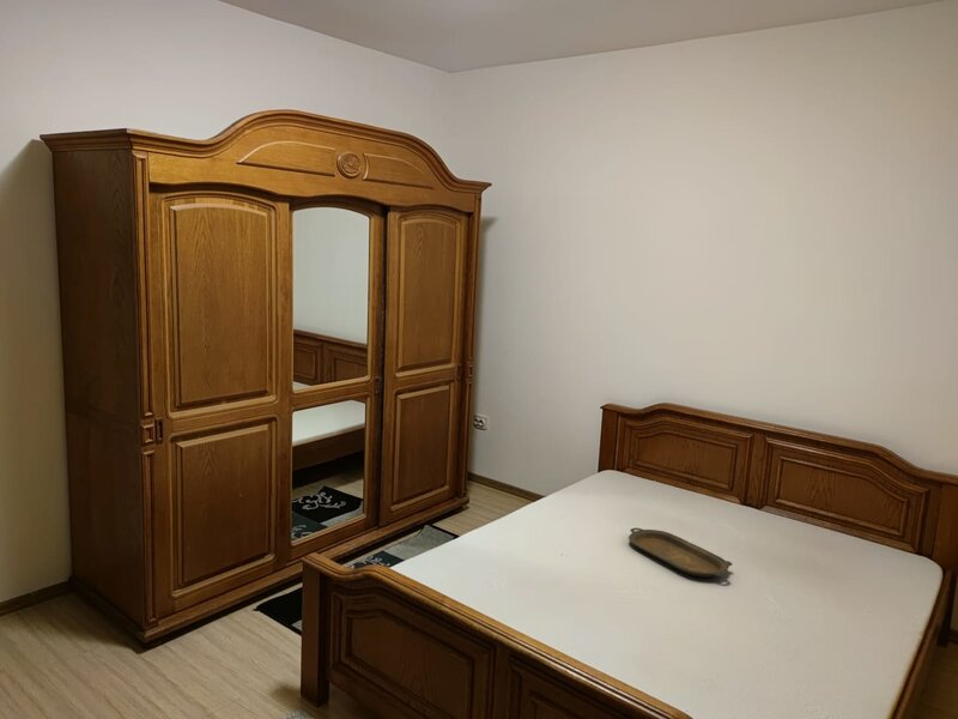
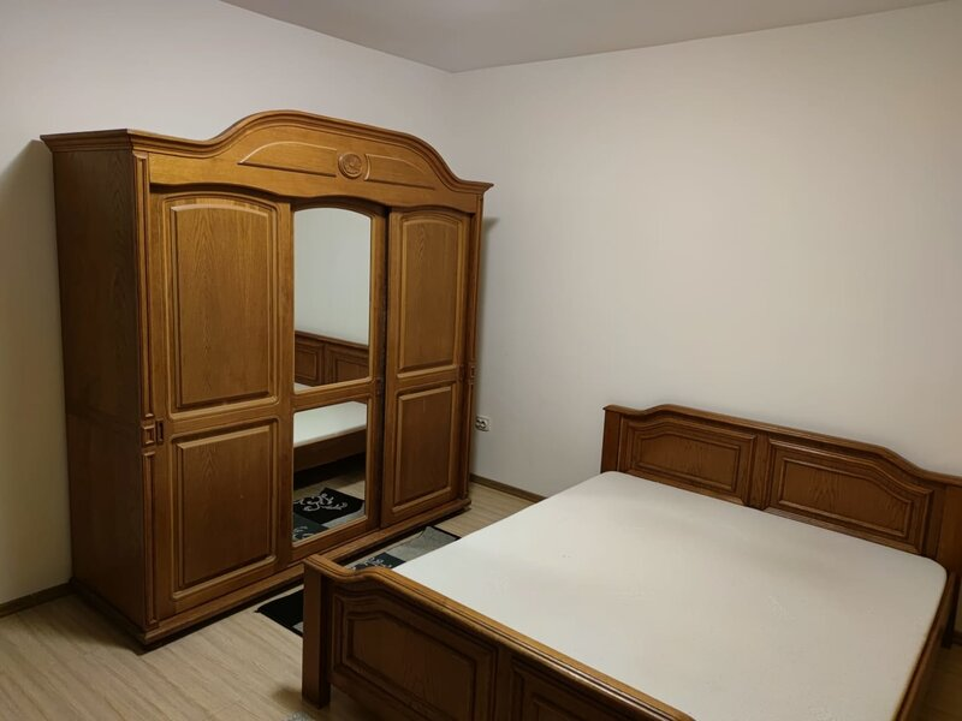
- serving tray [627,526,734,579]
